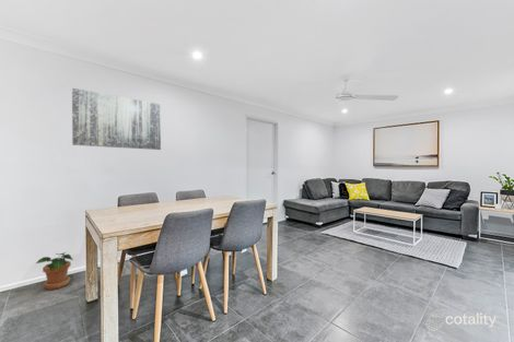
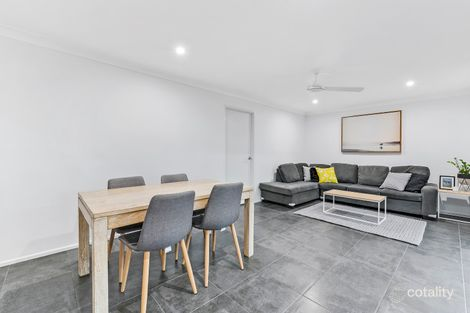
- wall art [71,87,162,151]
- potted plant [35,251,74,291]
